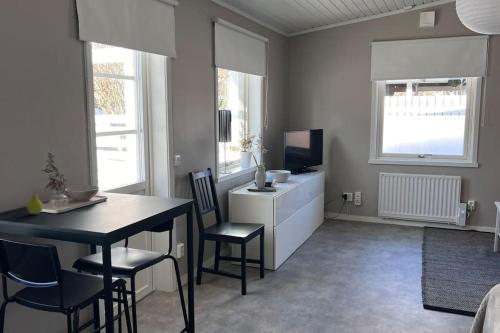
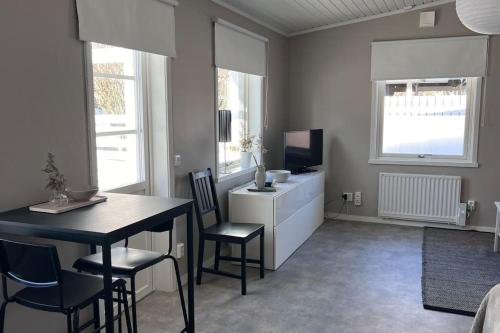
- fruit [26,189,44,215]
